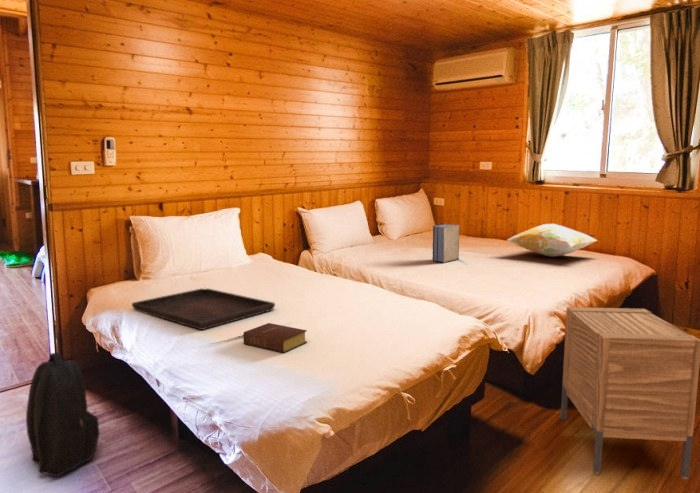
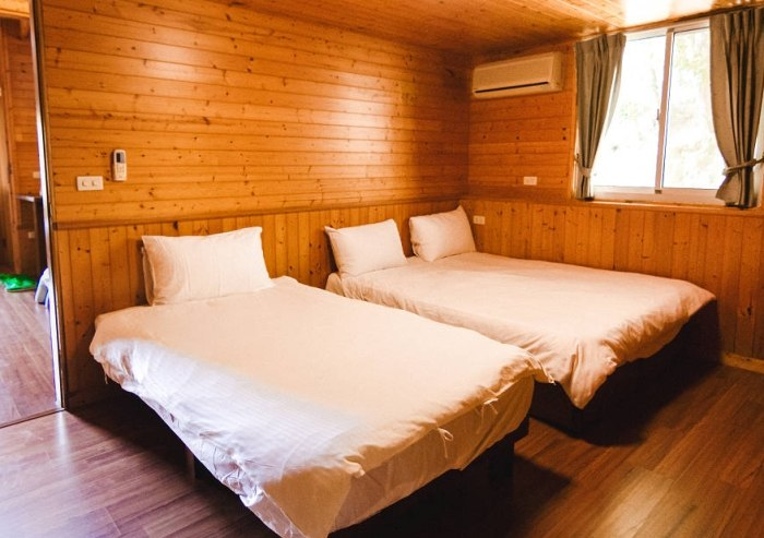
- book [431,223,460,264]
- bible [242,322,308,354]
- serving tray [131,287,276,331]
- decorative pillow [506,223,599,258]
- backpack [25,351,100,478]
- nightstand [560,306,700,480]
